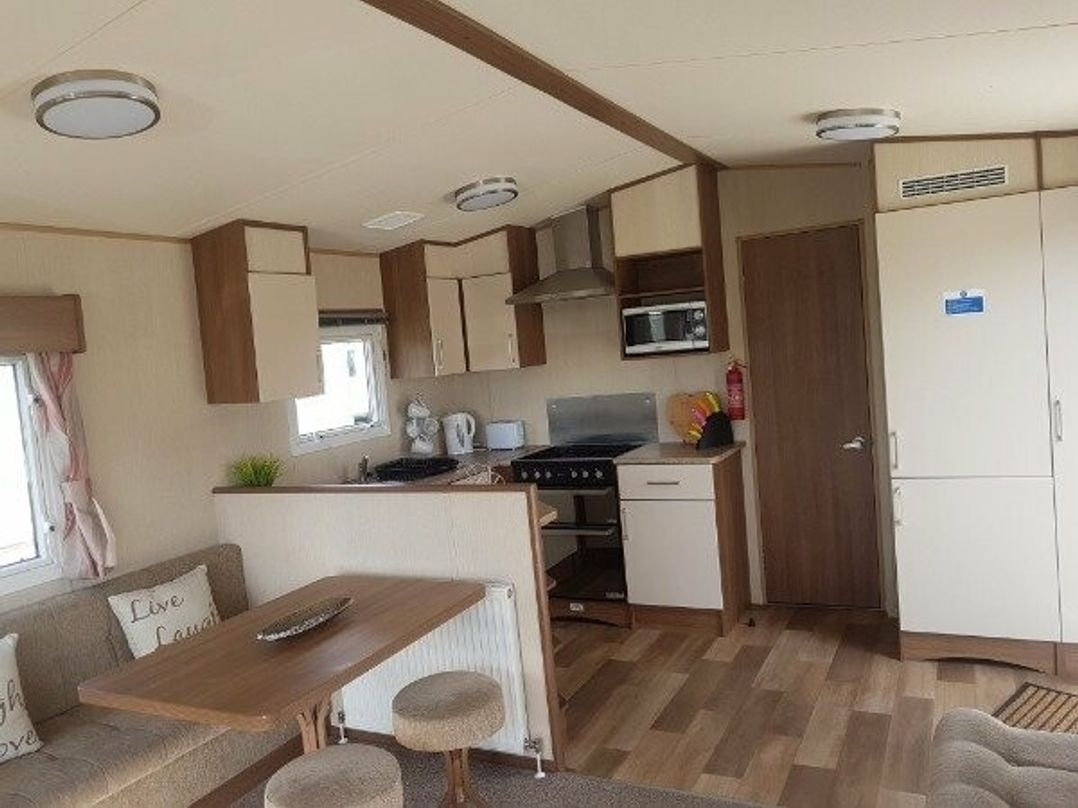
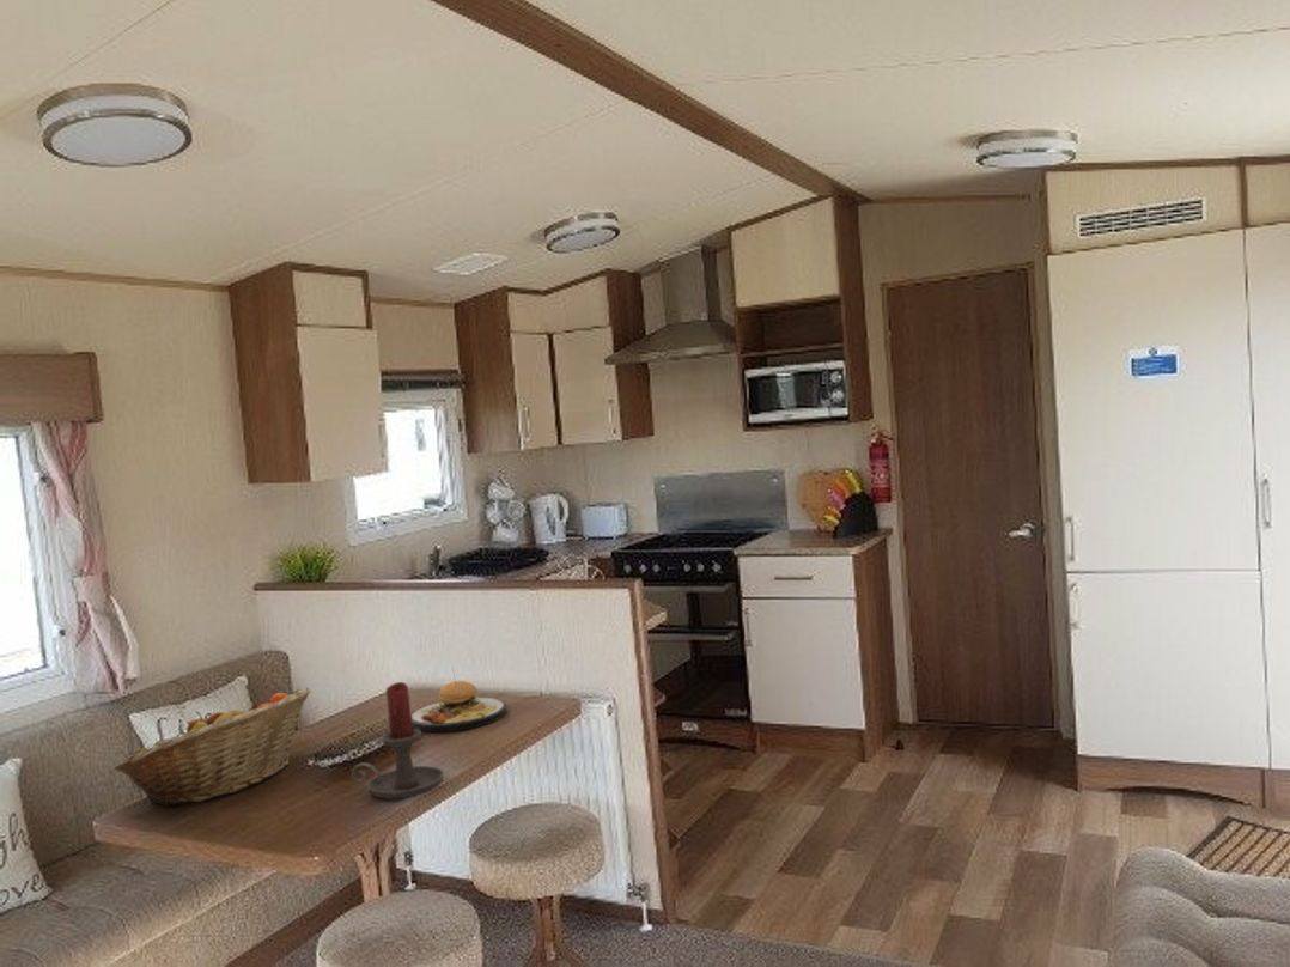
+ plate [410,667,507,732]
+ candle holder [351,681,445,799]
+ fruit basket [114,687,312,808]
